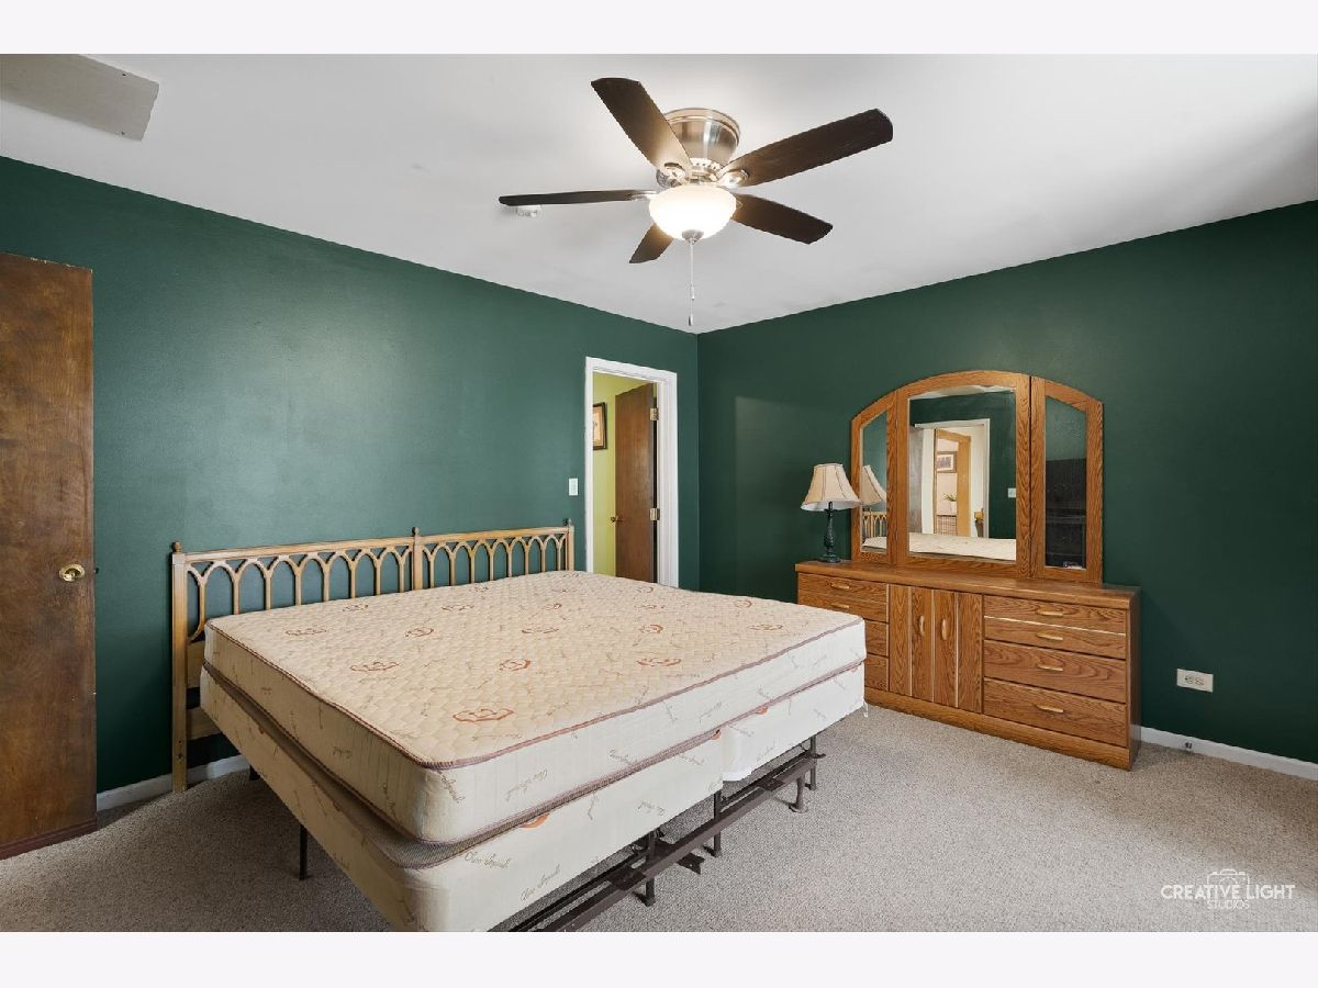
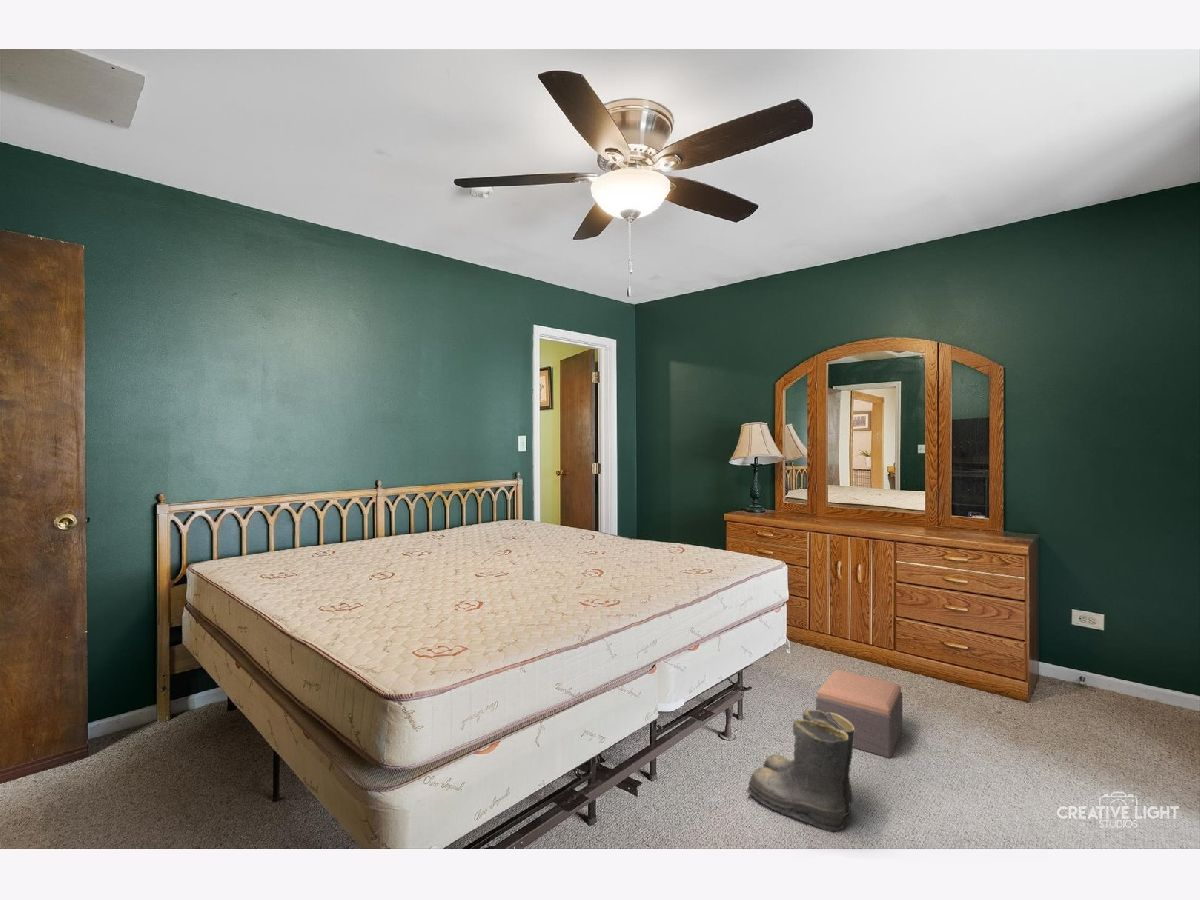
+ footstool [815,669,903,759]
+ boots [745,708,856,834]
